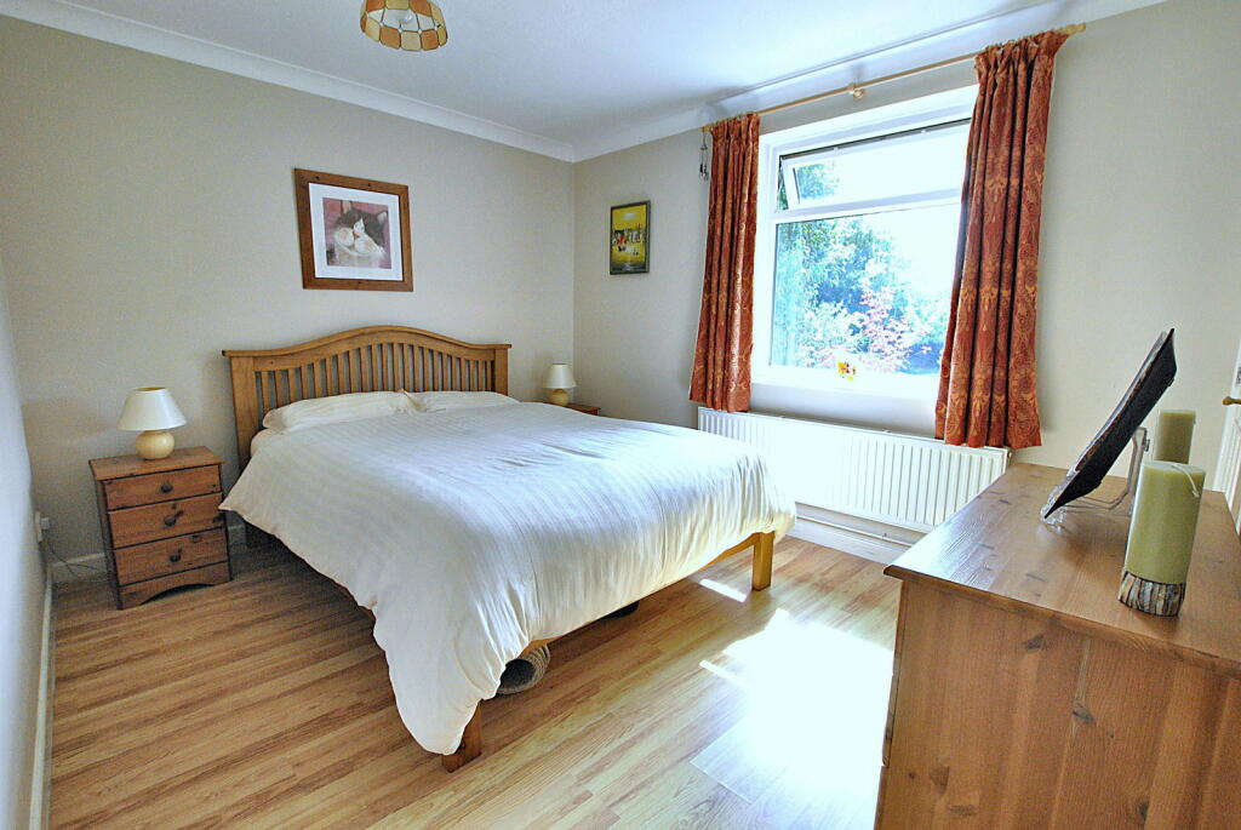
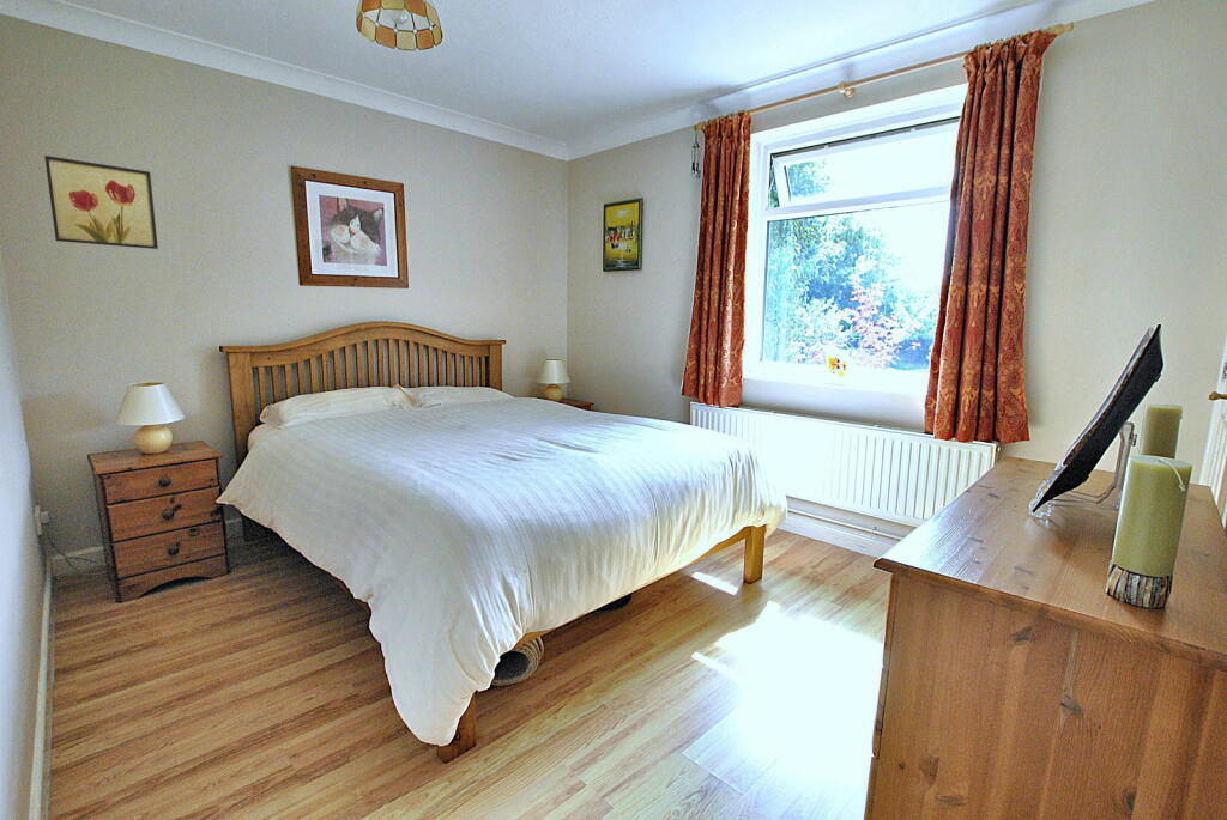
+ wall art [43,154,159,250]
